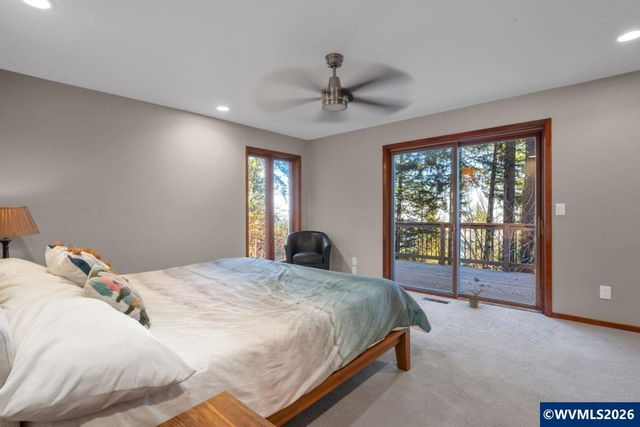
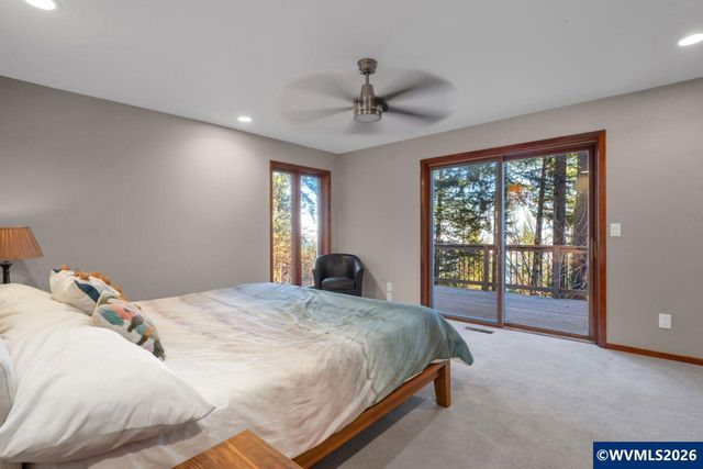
- potted plant [460,276,492,308]
